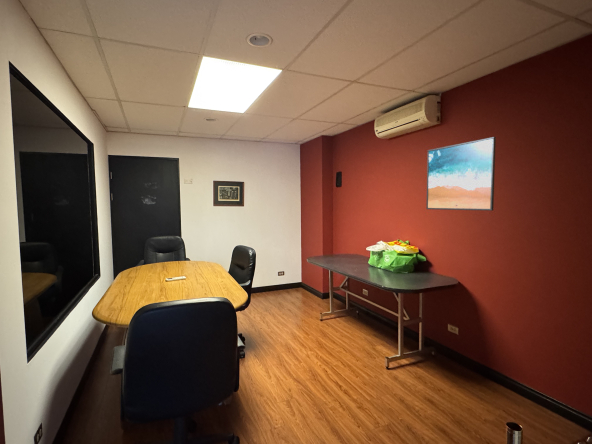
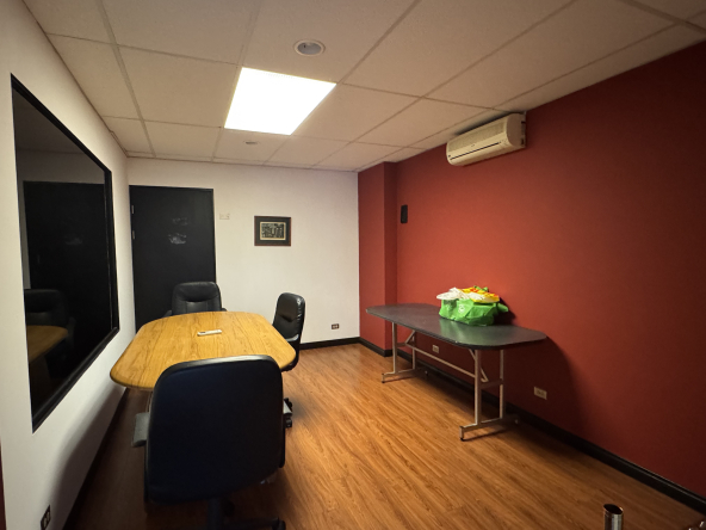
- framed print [425,136,497,212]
